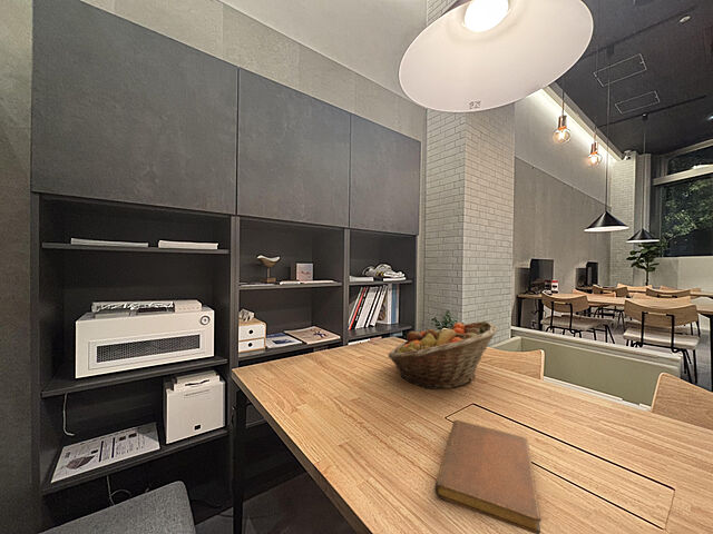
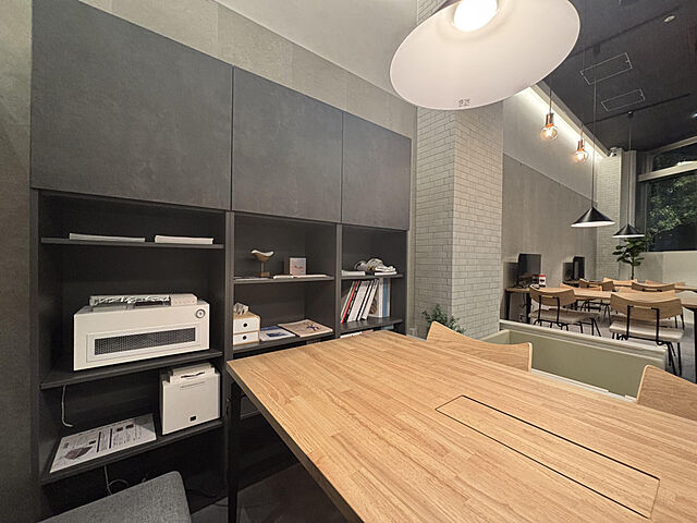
- fruit basket [387,320,498,389]
- notebook [433,419,543,534]
